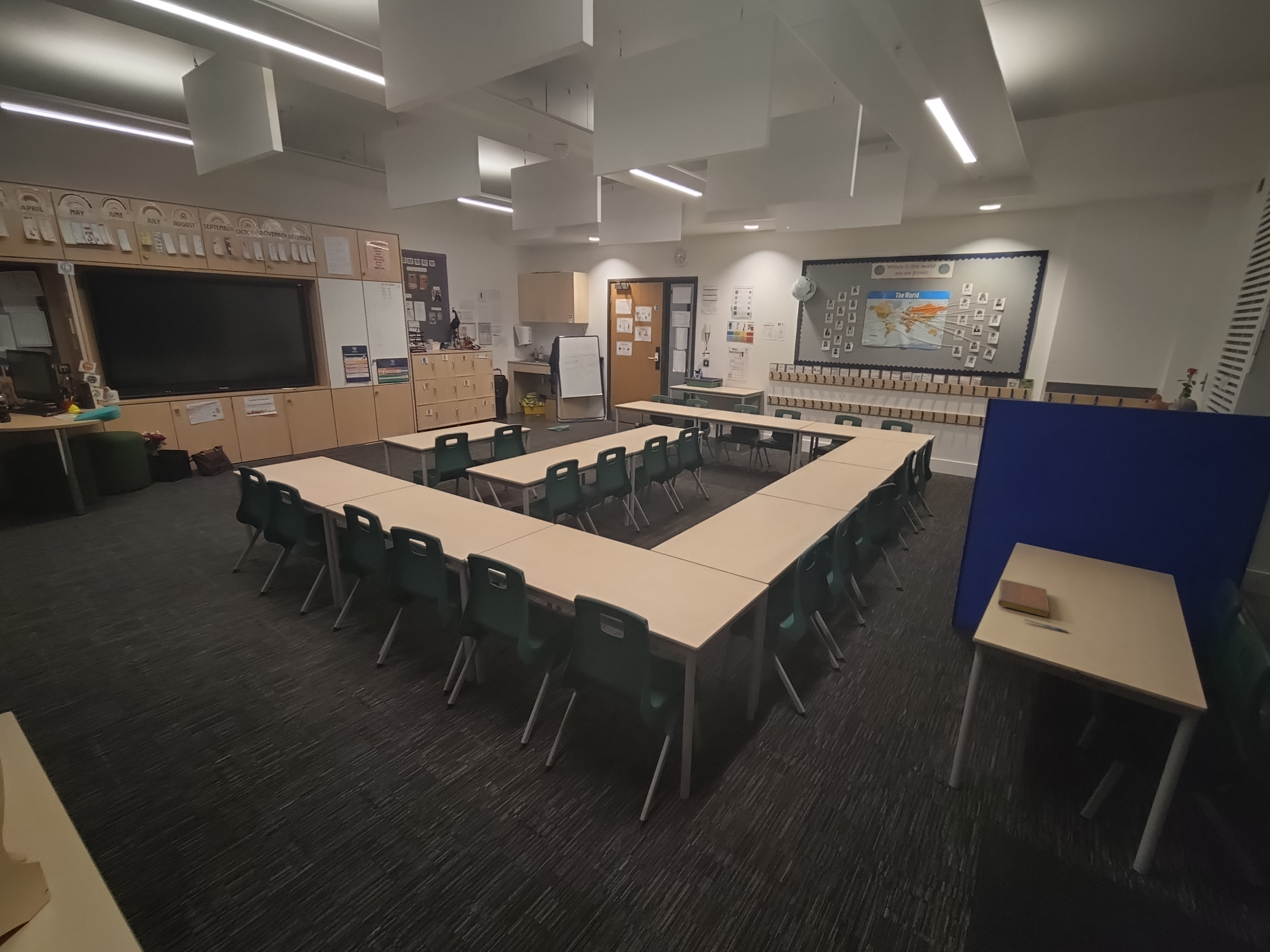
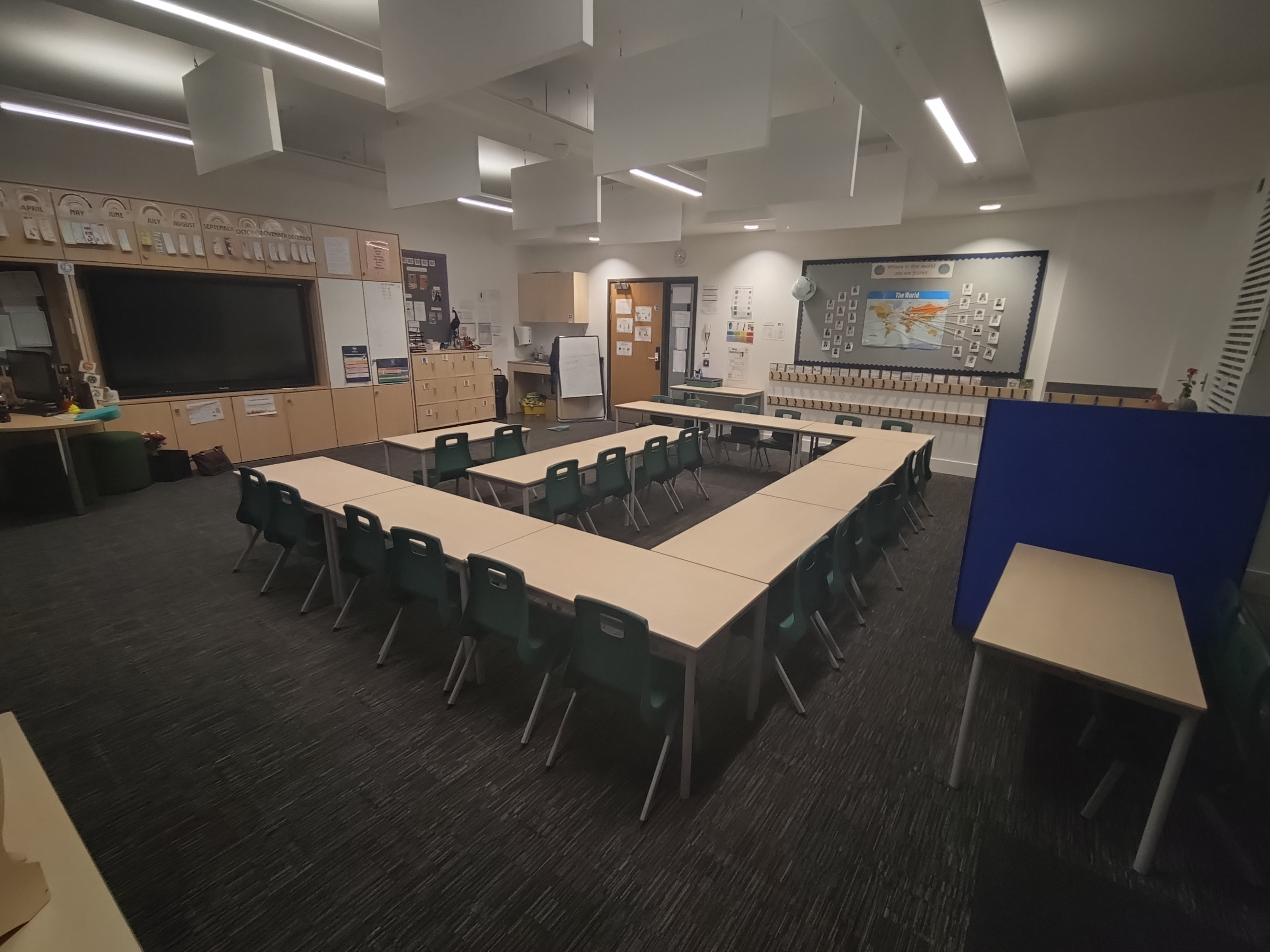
- notebook [998,579,1049,617]
- pen [1024,618,1068,633]
